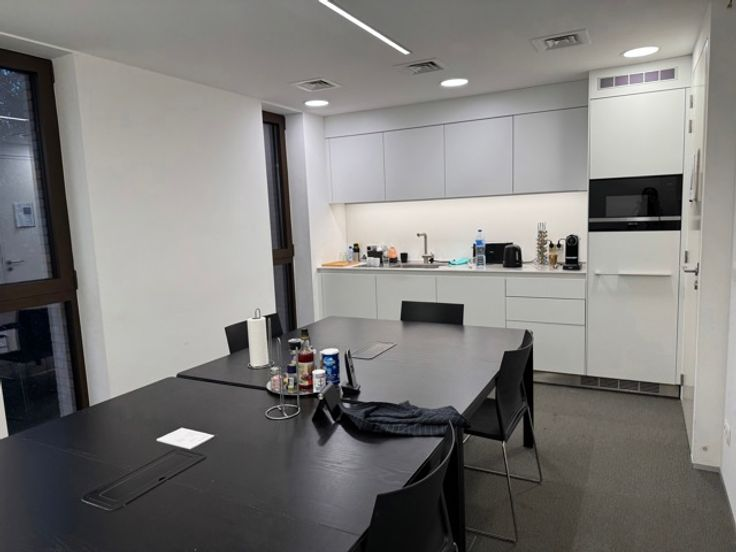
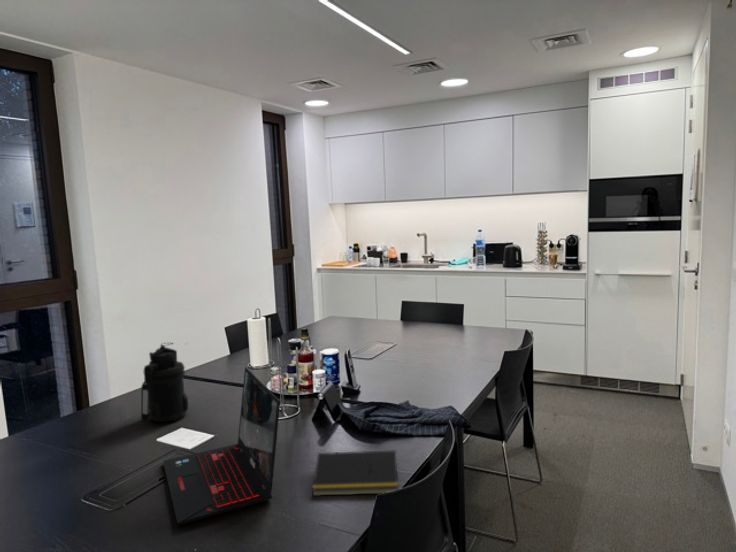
+ notepad [311,449,399,497]
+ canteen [140,342,189,423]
+ laptop [162,366,281,526]
